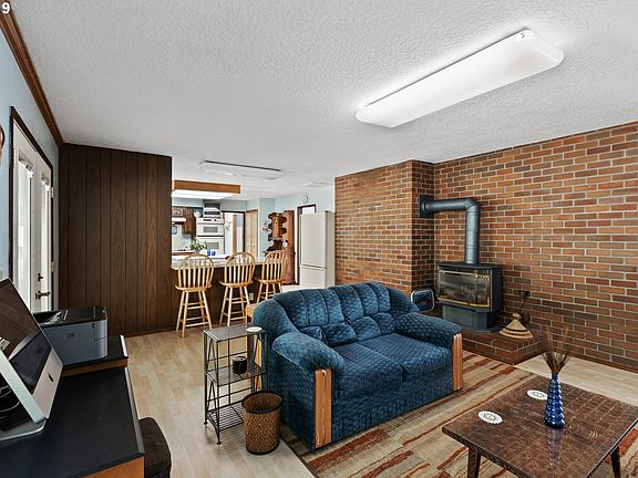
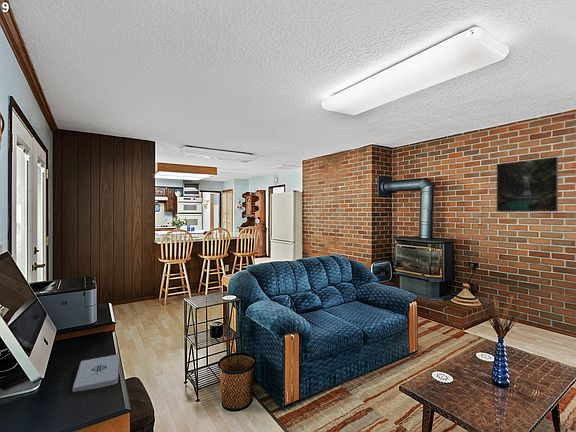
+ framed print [496,156,559,213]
+ notepad [72,354,120,393]
